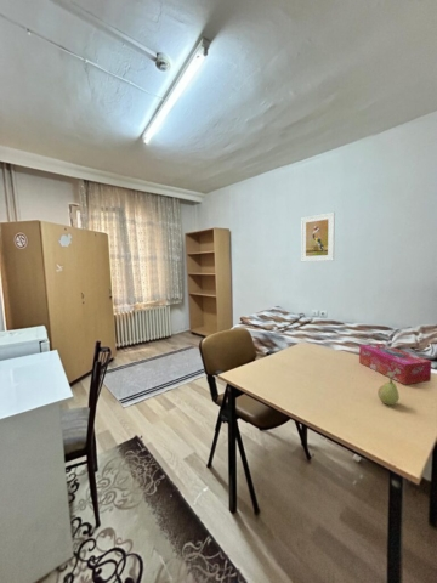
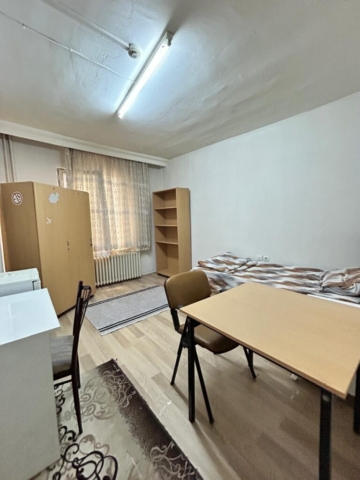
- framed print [300,211,336,262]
- tissue box [358,343,432,386]
- fruit [376,377,401,406]
